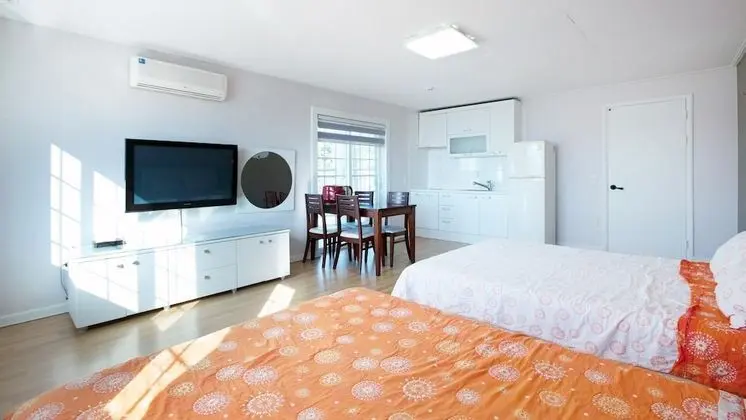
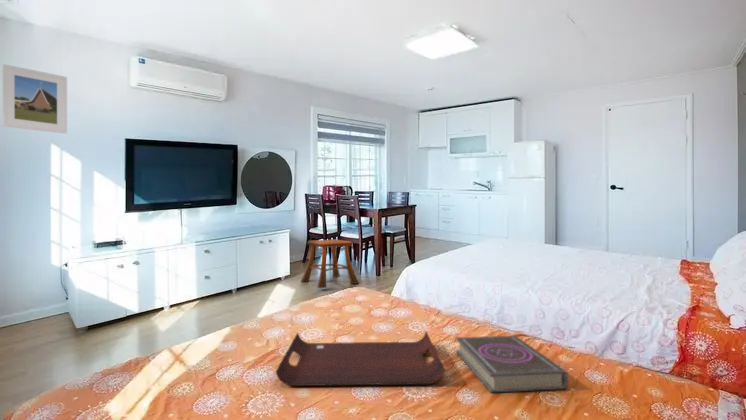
+ stool [300,238,360,289]
+ serving tray [274,331,446,387]
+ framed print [1,63,68,135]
+ book [455,335,569,394]
